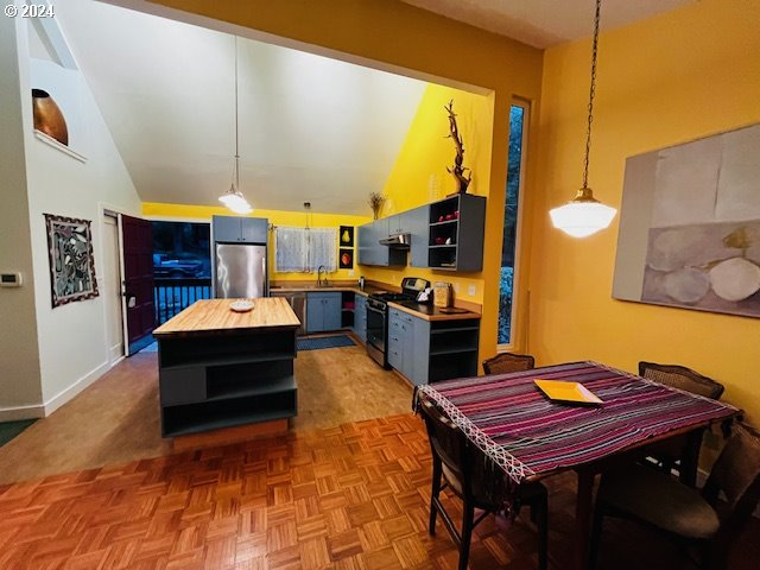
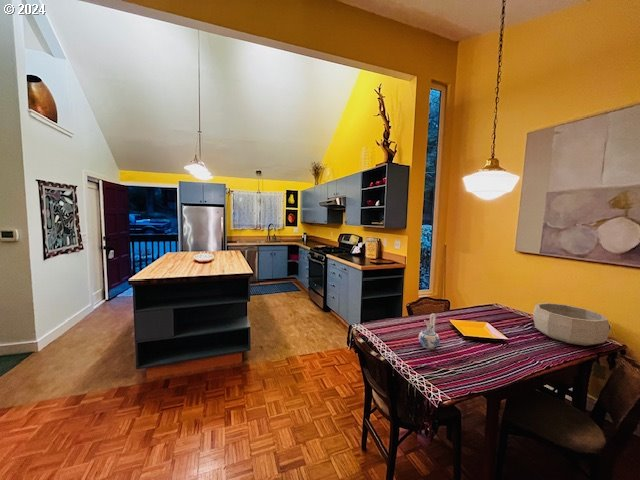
+ decorative bowl [532,302,611,347]
+ ceramic pitcher [418,313,441,350]
